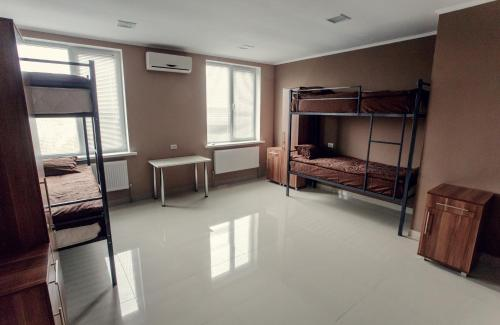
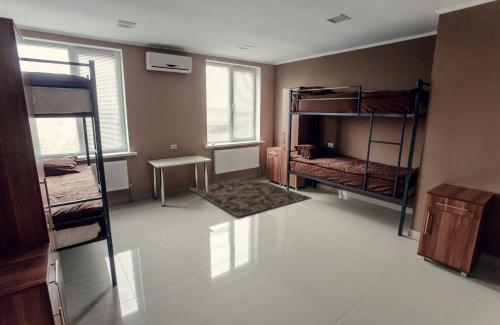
+ rug [188,179,313,218]
